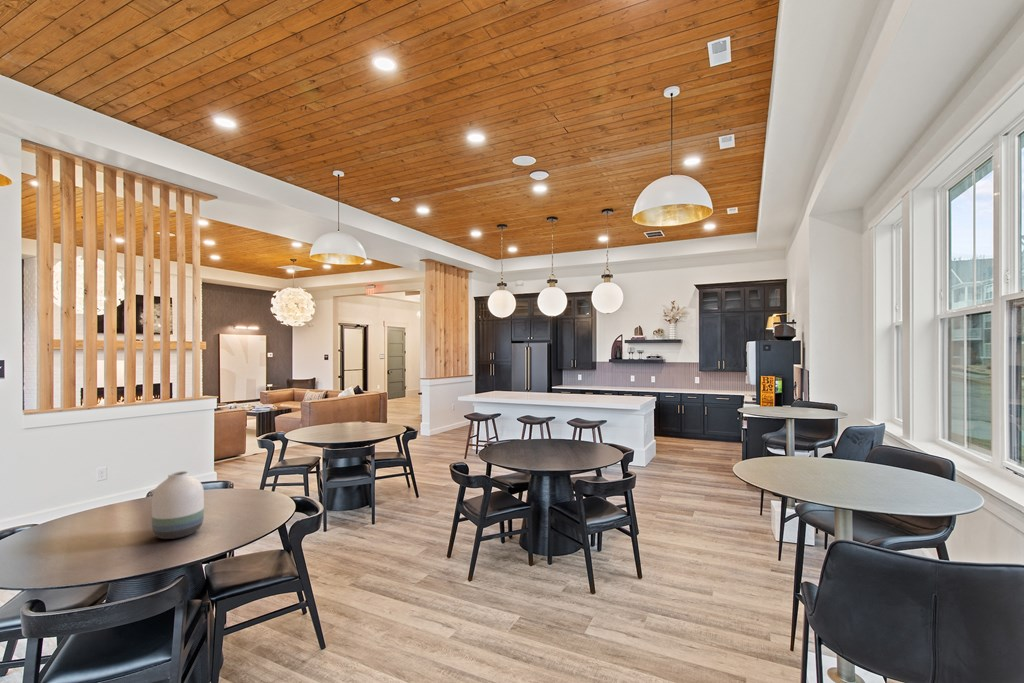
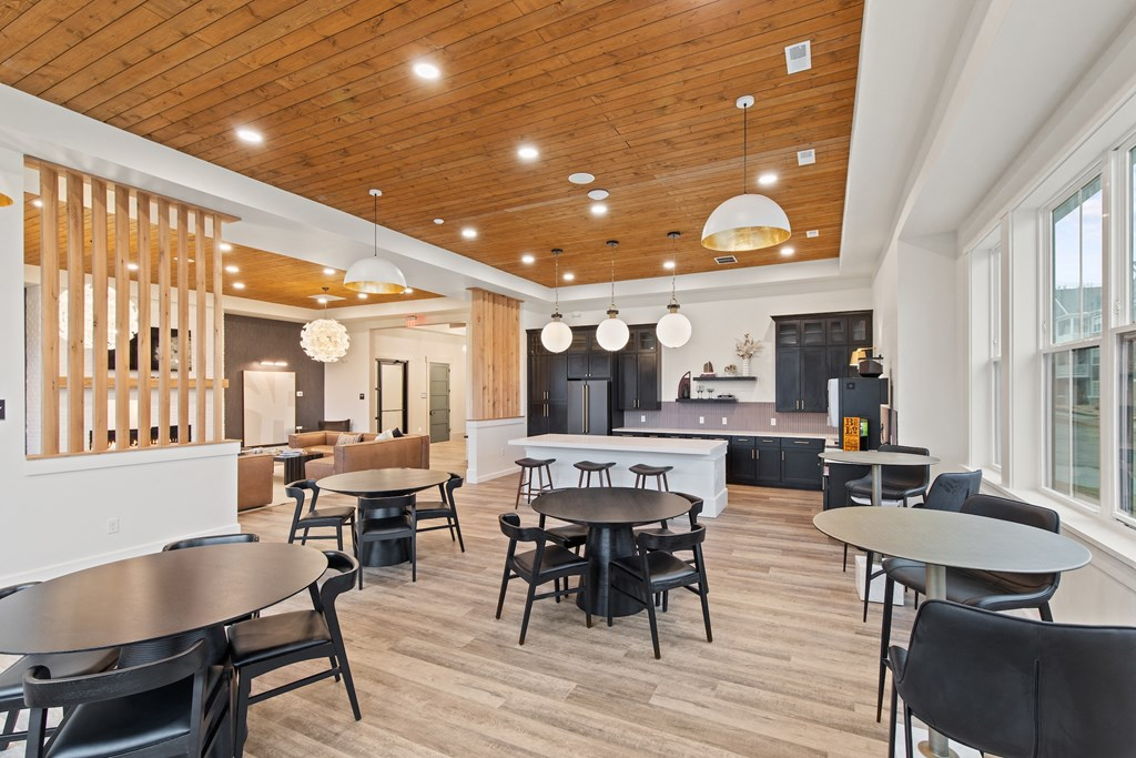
- vase [151,470,205,540]
